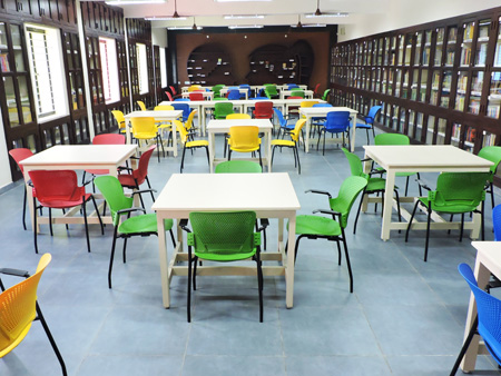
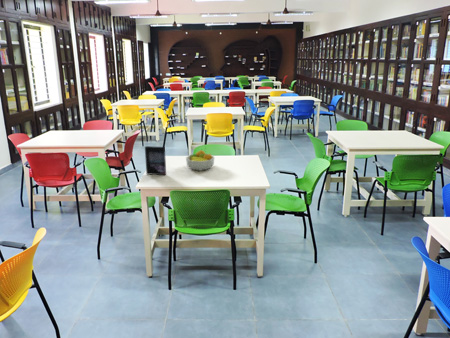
+ book [144,145,167,176]
+ fruit bowl [185,149,215,172]
